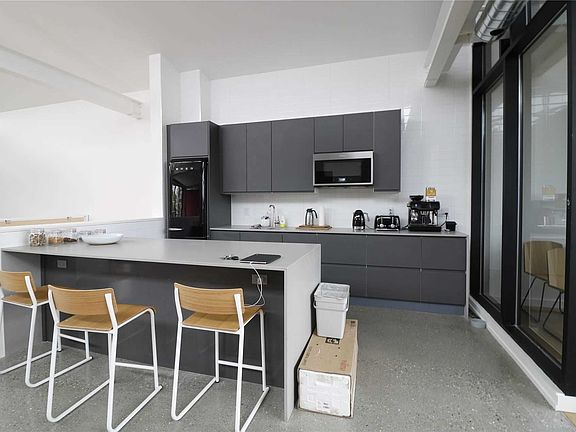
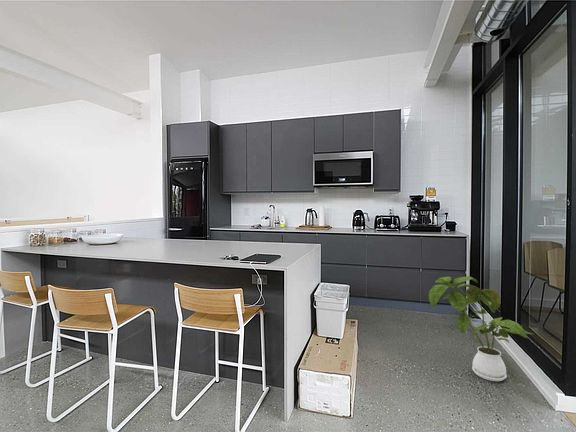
+ house plant [428,275,533,382]
